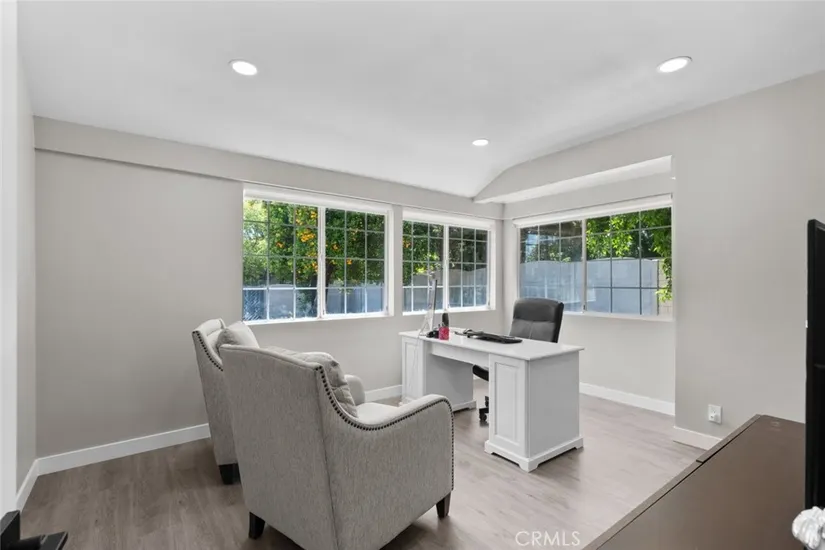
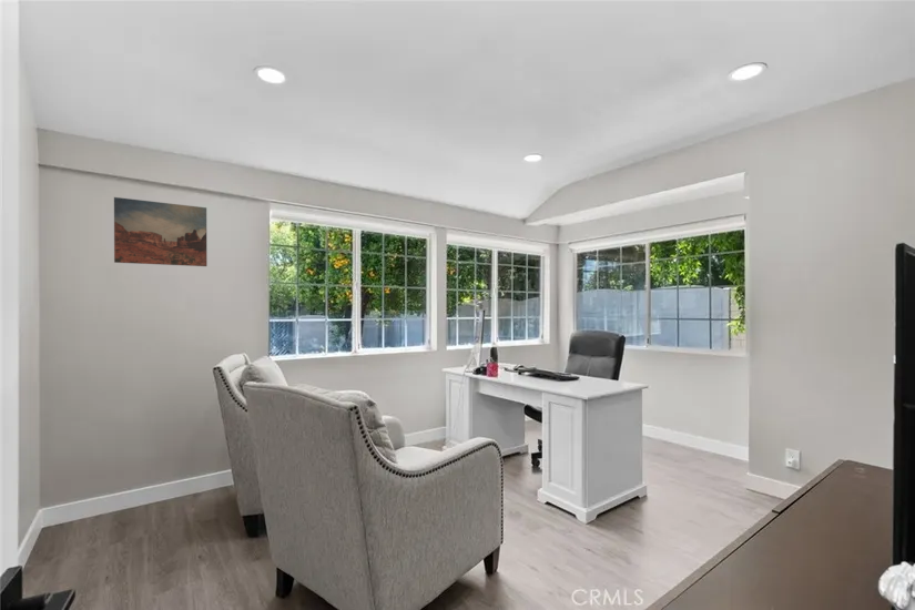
+ wall art [113,196,209,267]
